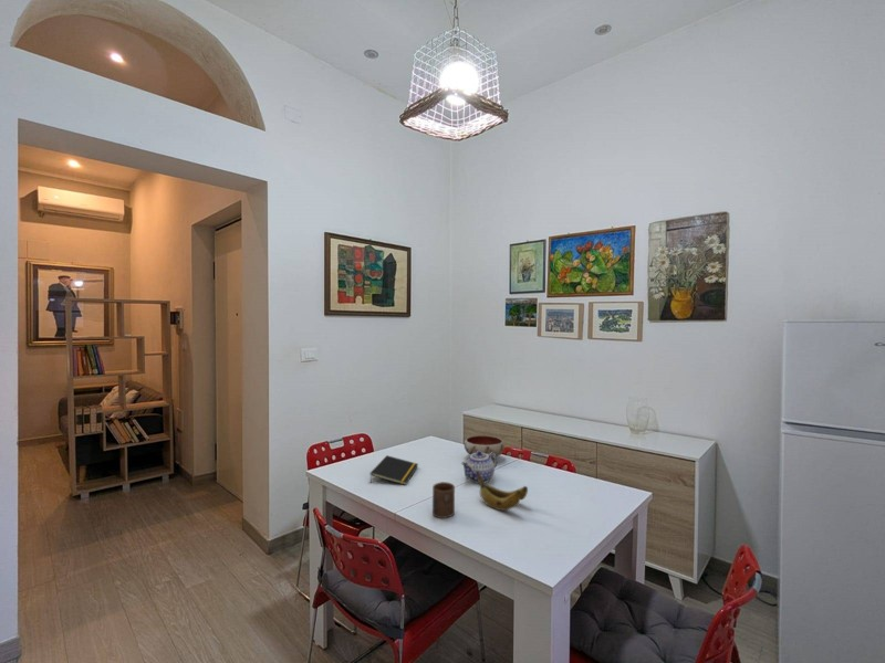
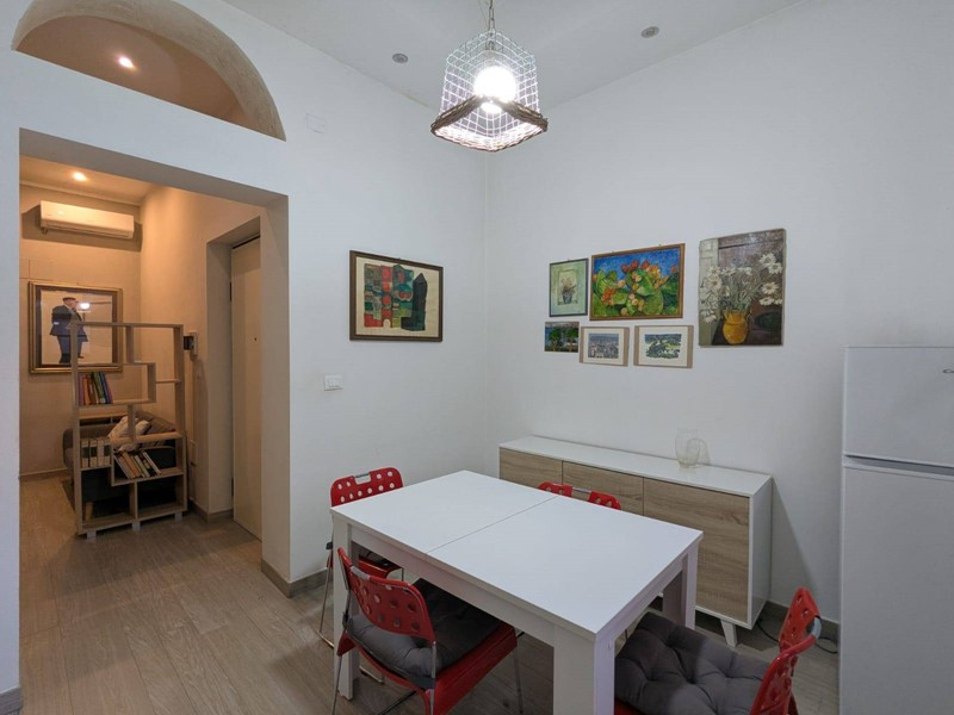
- notepad [369,454,419,486]
- banana [476,470,529,512]
- cup [431,481,456,519]
- teapot [460,451,498,484]
- bowl [464,434,506,461]
